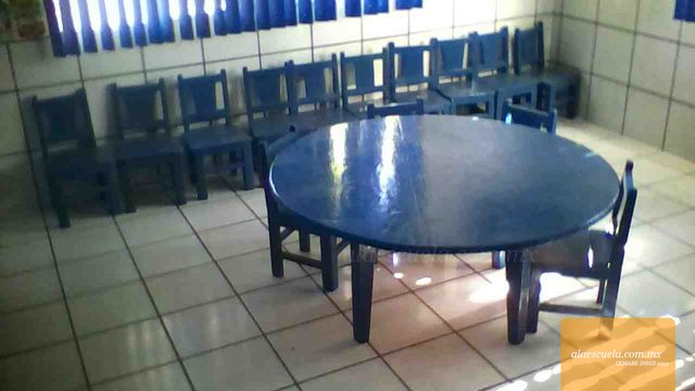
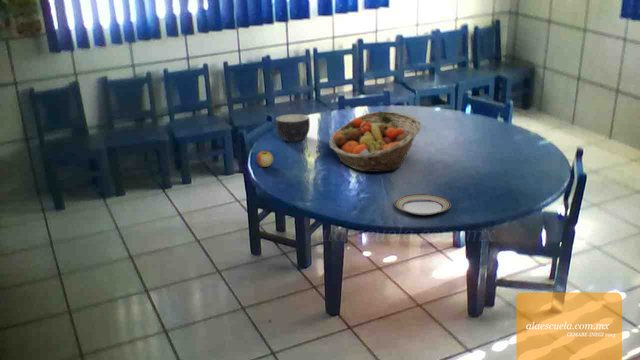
+ bowl [275,113,311,143]
+ apple [256,150,274,168]
+ plate [394,193,452,216]
+ fruit basket [328,110,422,173]
